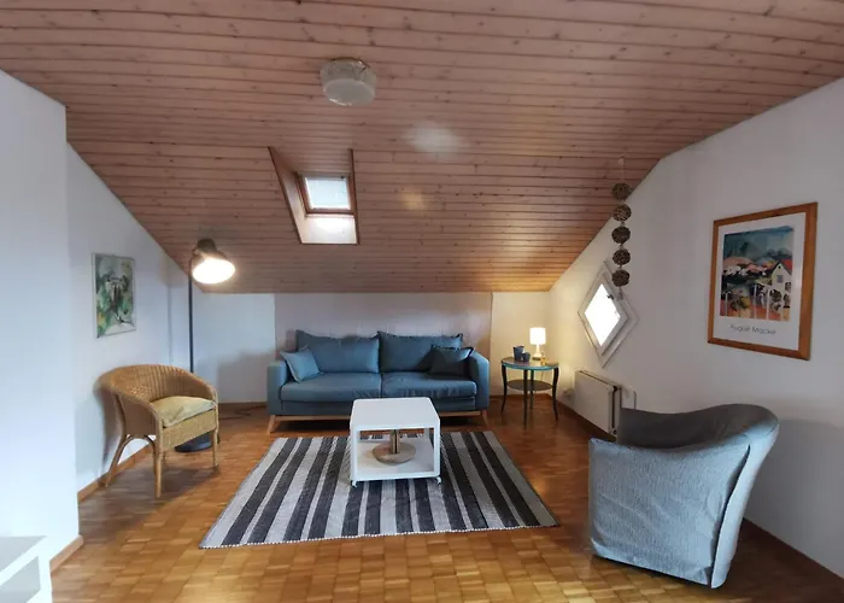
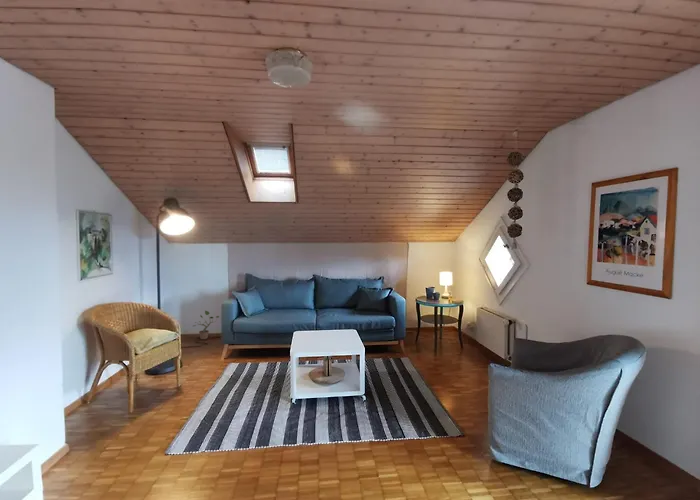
+ potted plant [193,310,220,340]
